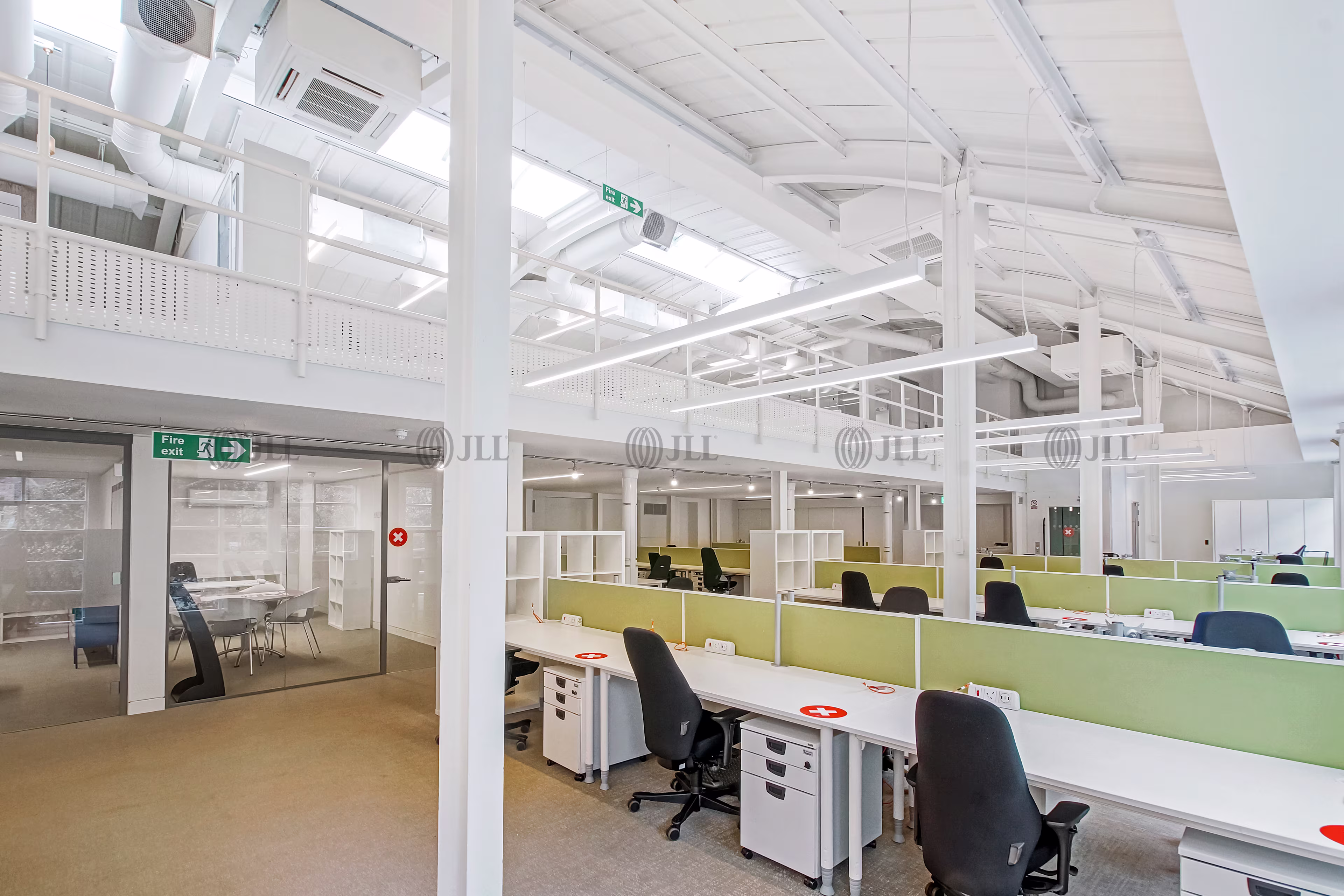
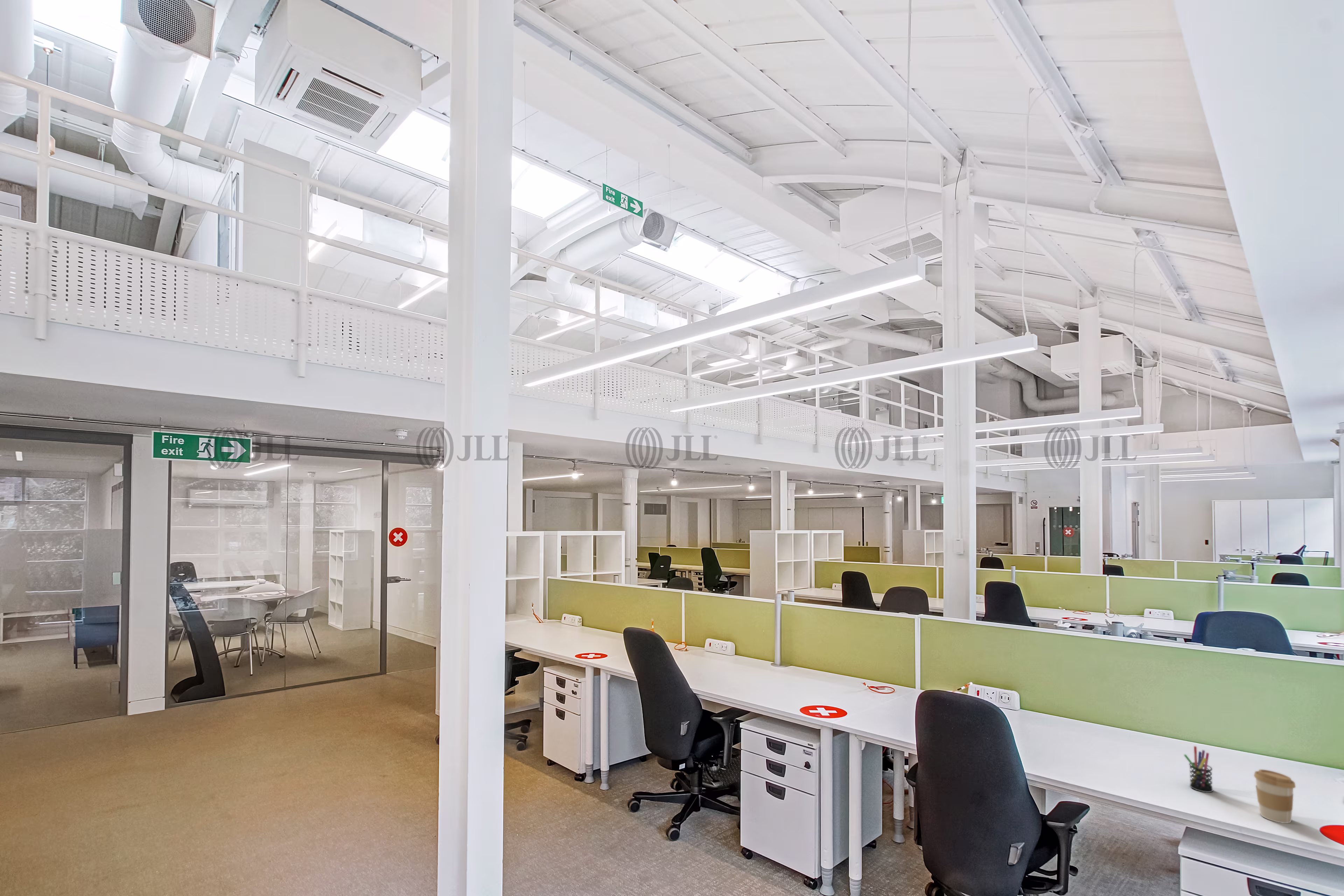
+ coffee cup [1253,769,1296,824]
+ pen holder [1183,746,1213,793]
